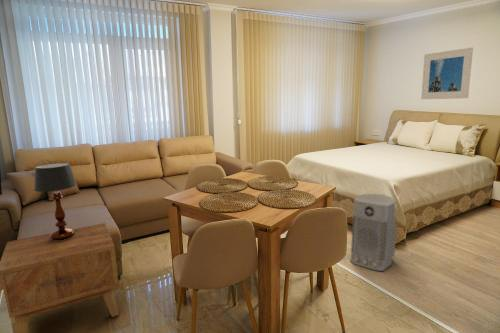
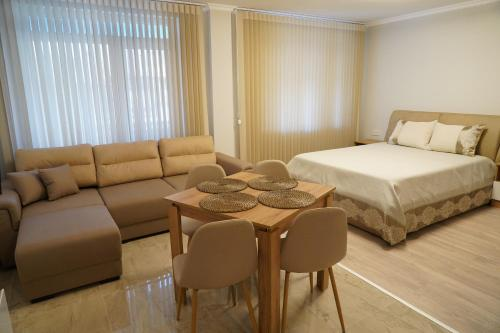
- side table [0,222,120,333]
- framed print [420,47,474,100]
- air purifier [349,193,398,272]
- table lamp [33,162,77,240]
